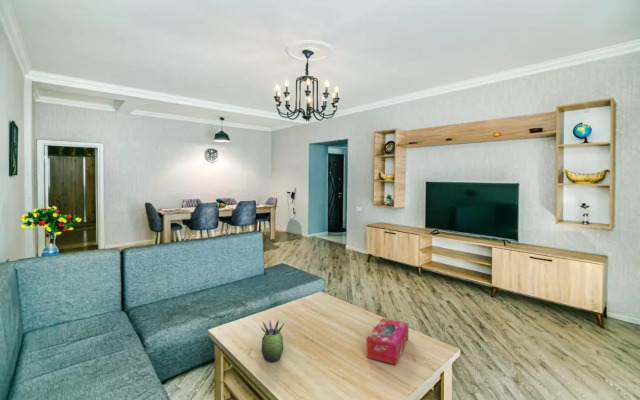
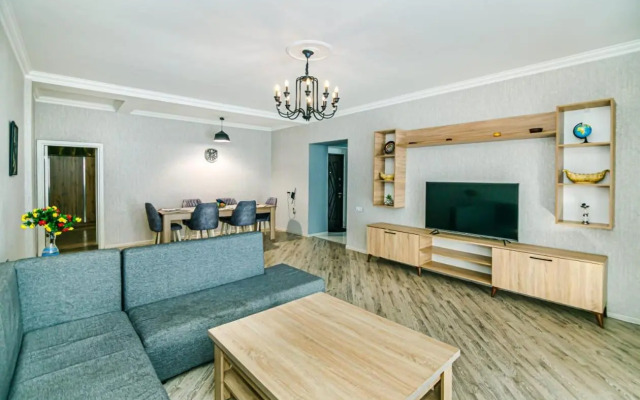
- tissue box [366,317,409,366]
- succulent plant [259,318,285,363]
